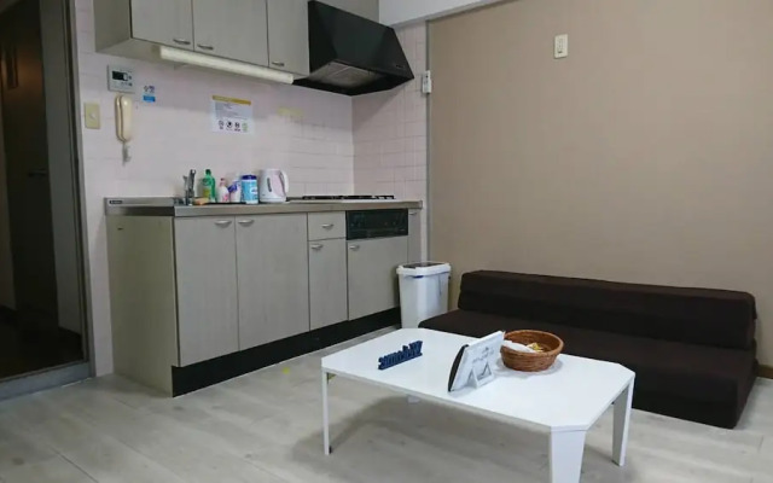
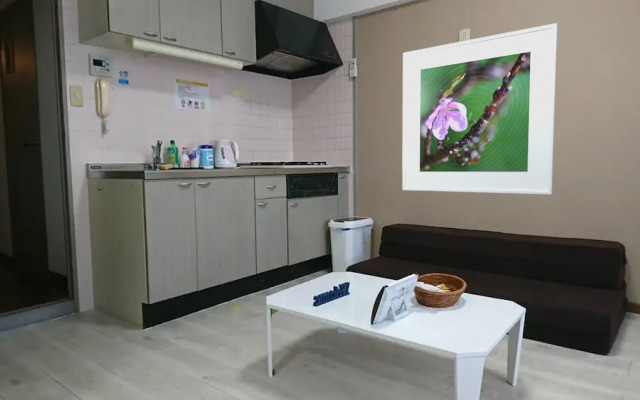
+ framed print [401,22,558,196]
